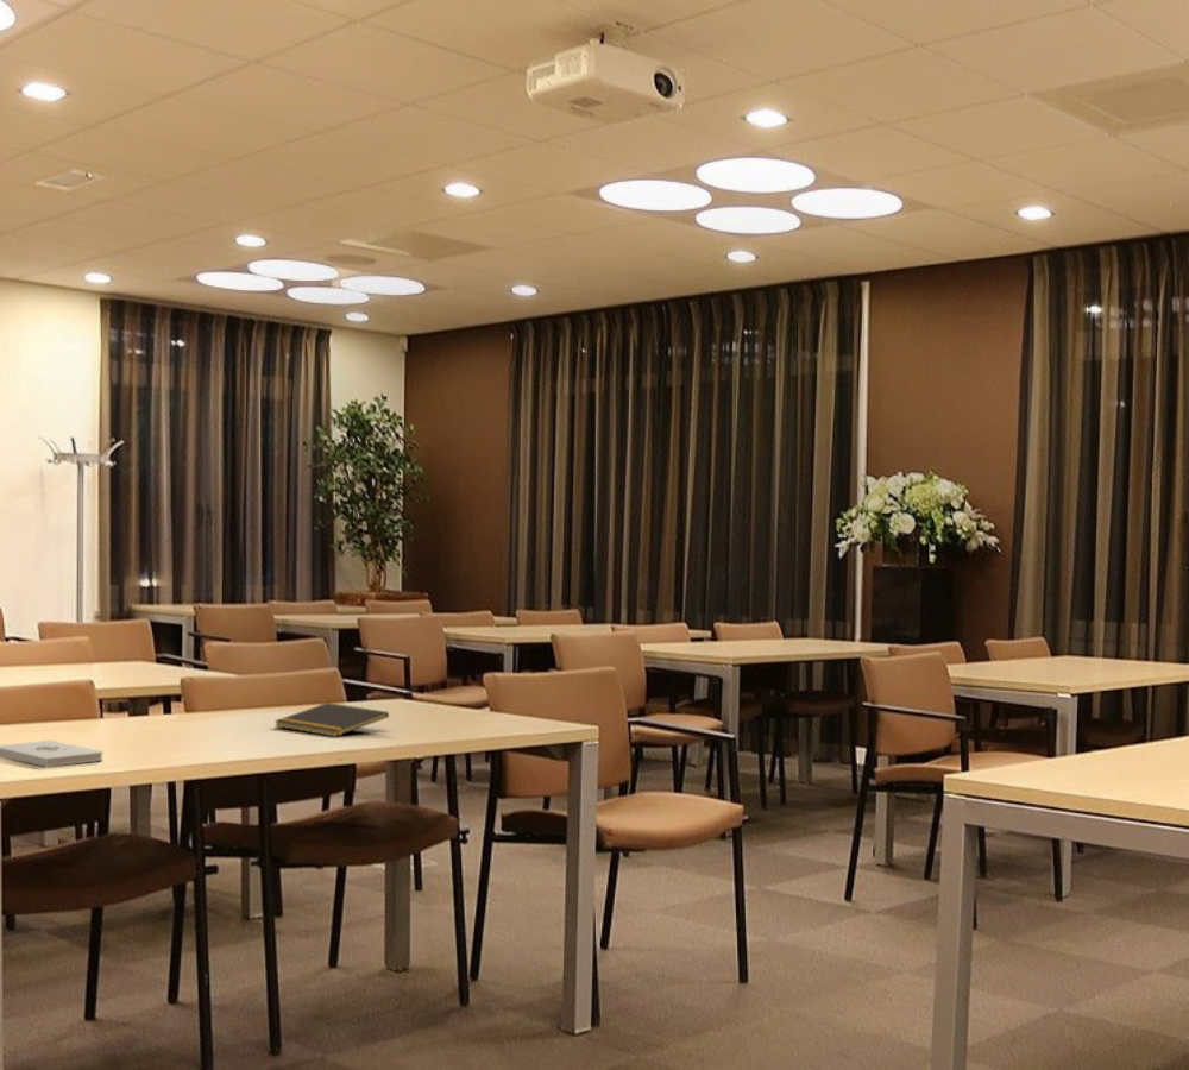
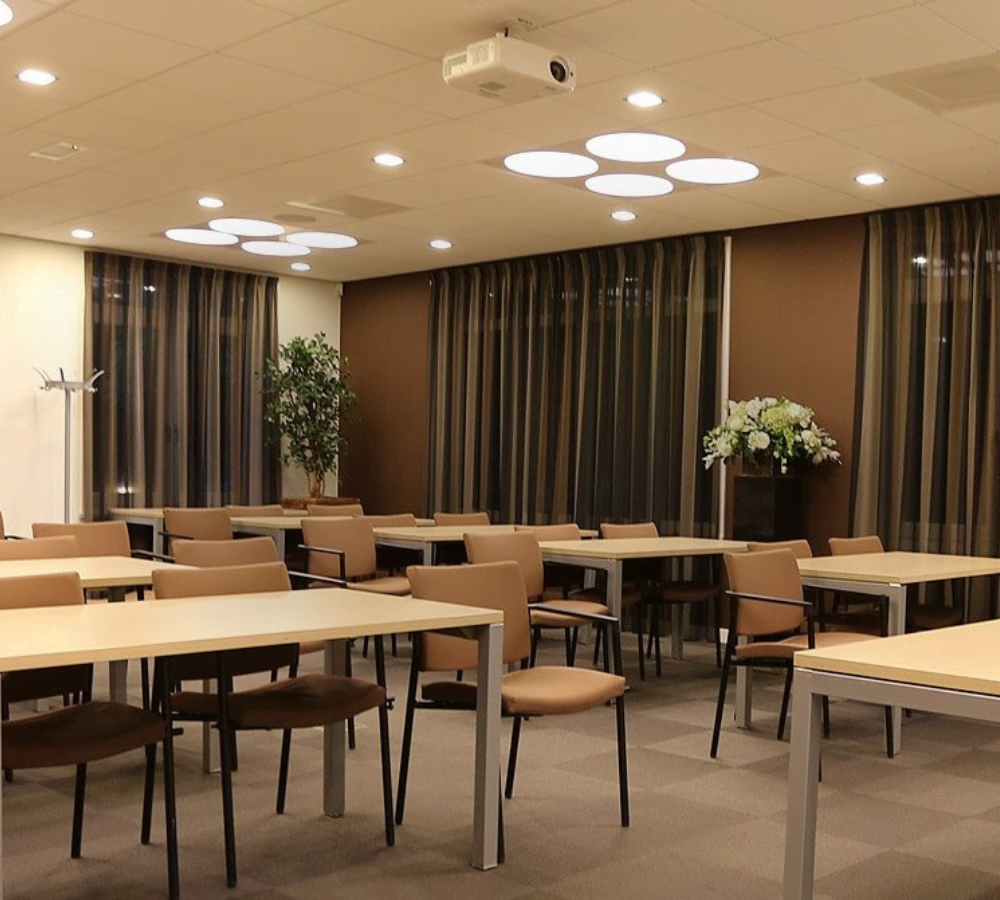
- notepad [0,739,103,768]
- notepad [273,701,390,738]
